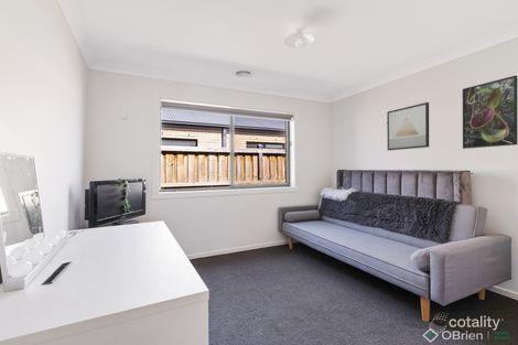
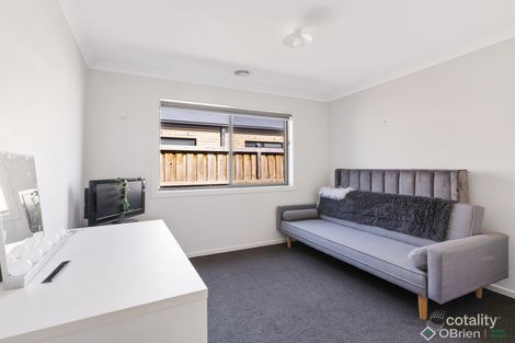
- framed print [462,74,518,150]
- wall art [386,101,430,151]
